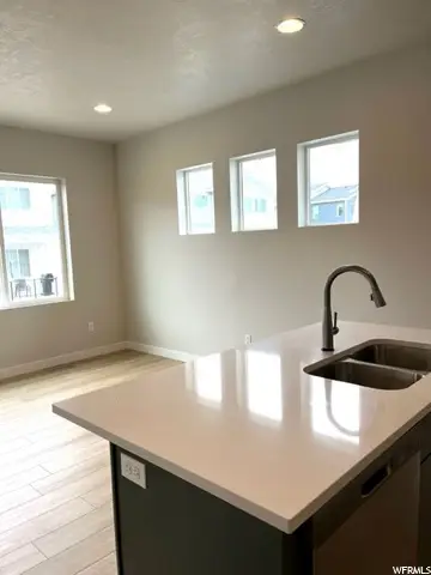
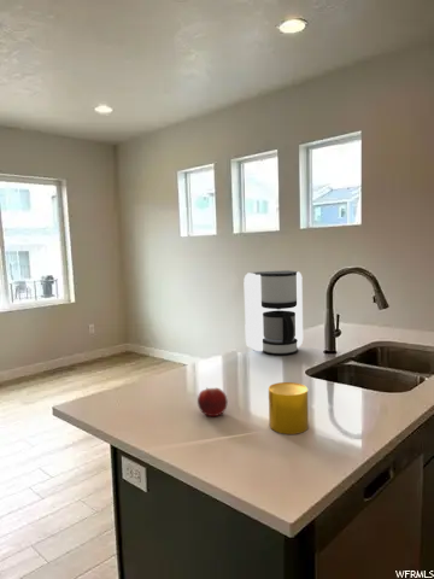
+ fruit [197,387,229,417]
+ coffee maker [242,269,304,356]
+ cup [268,381,310,435]
